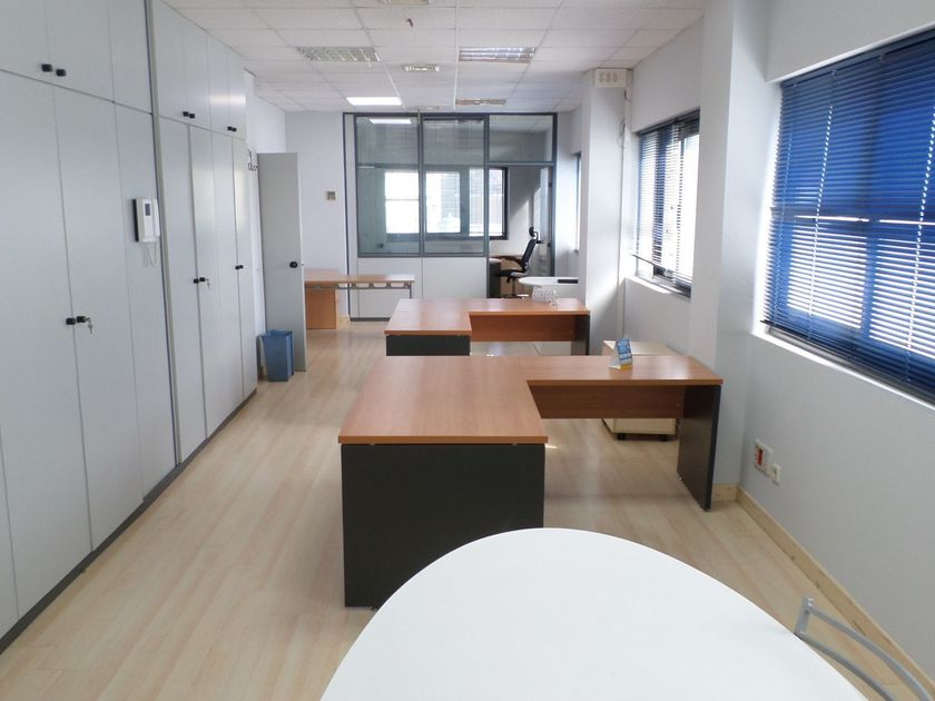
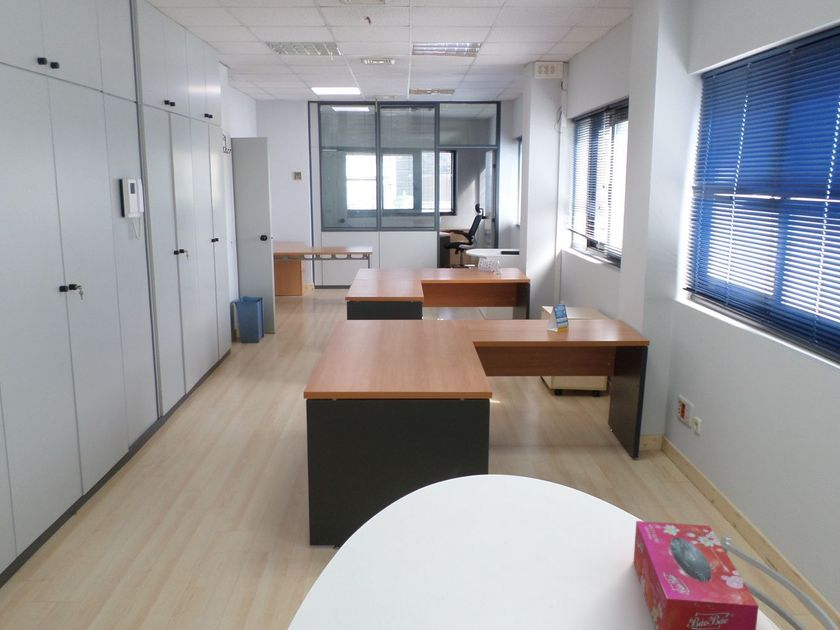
+ tissue box [633,520,759,630]
